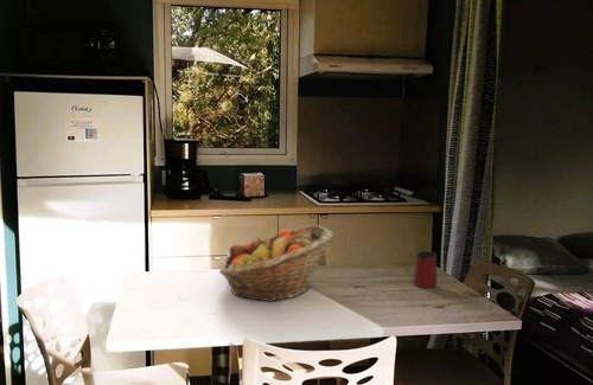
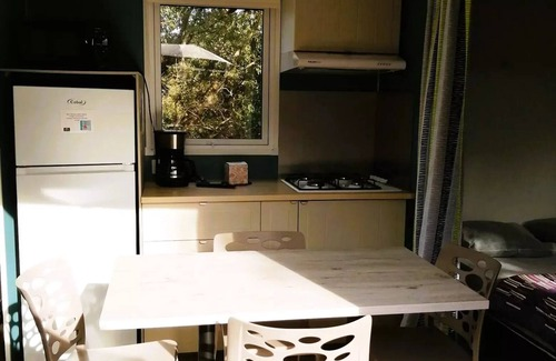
- mug [413,250,438,289]
- fruit basket [218,224,334,302]
